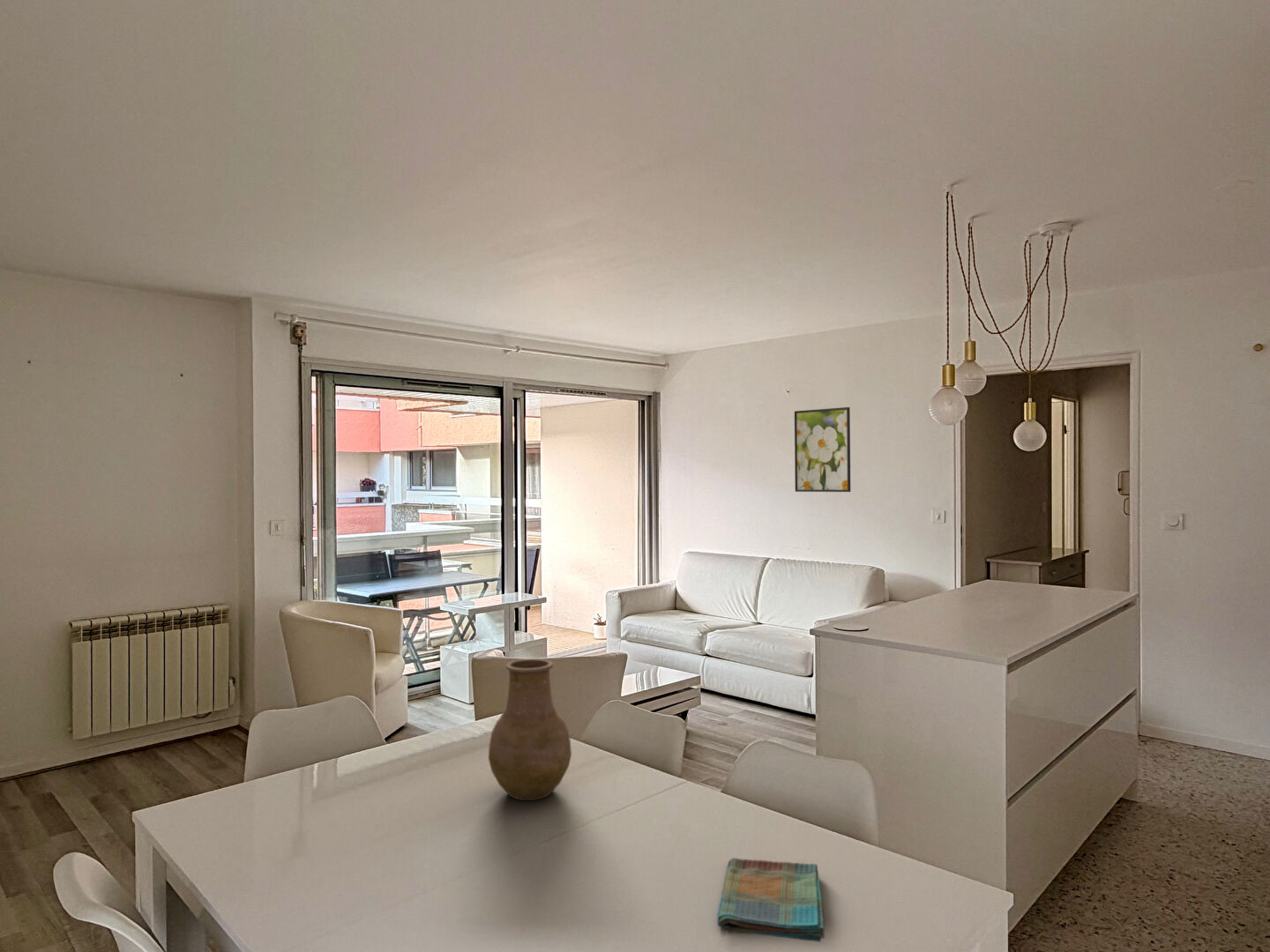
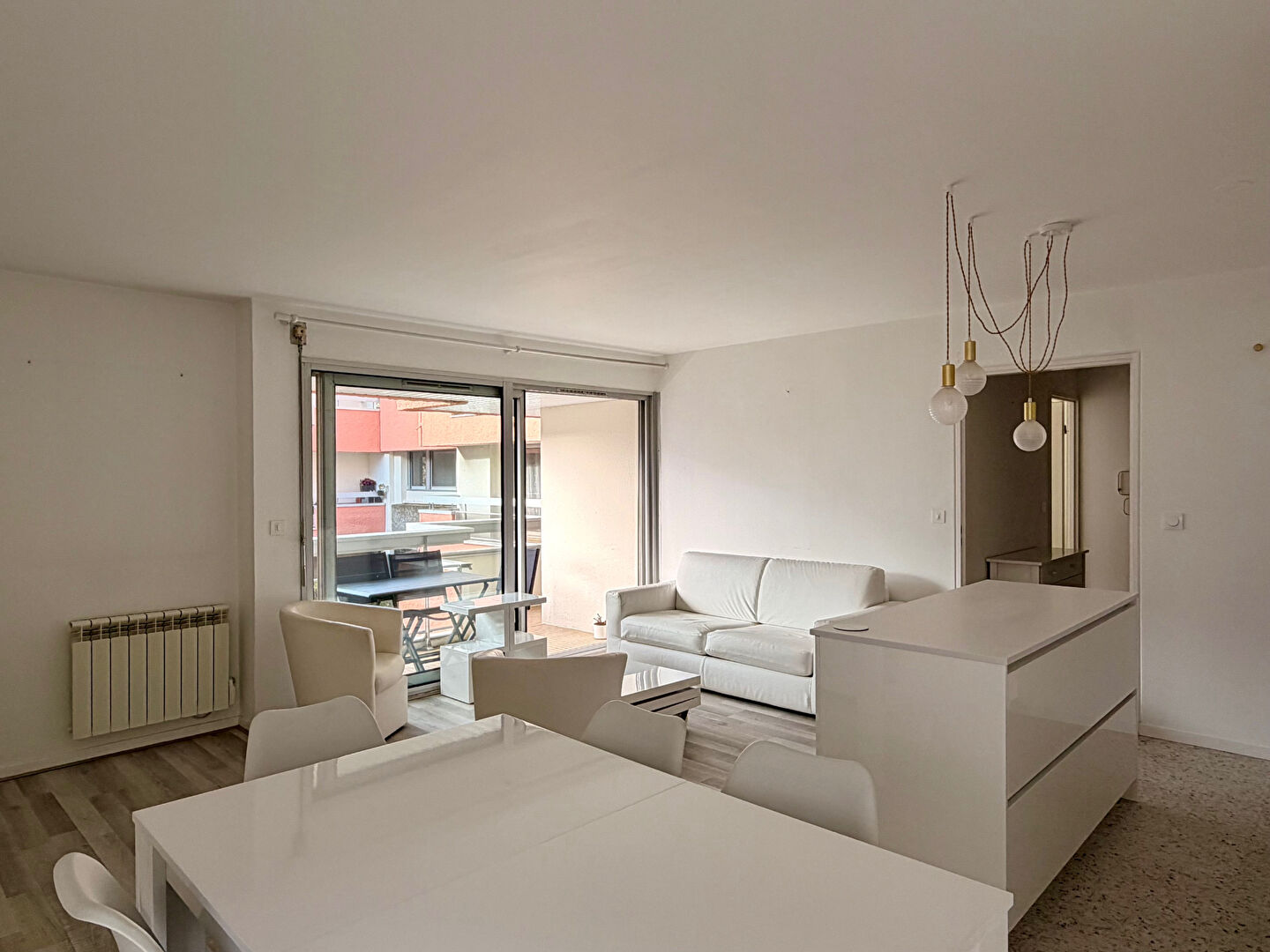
- dish towel [716,857,826,943]
- vase [488,658,572,801]
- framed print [794,406,851,493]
